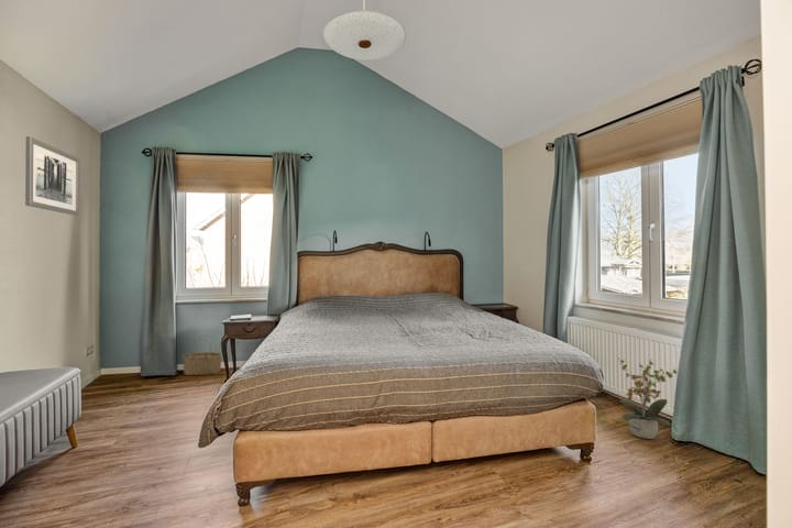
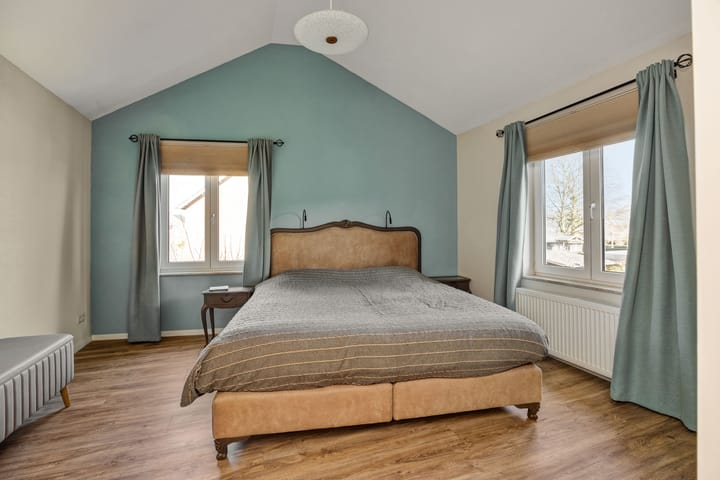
- wicker basket [182,334,222,376]
- wall art [24,135,81,217]
- potted plant [617,356,679,440]
